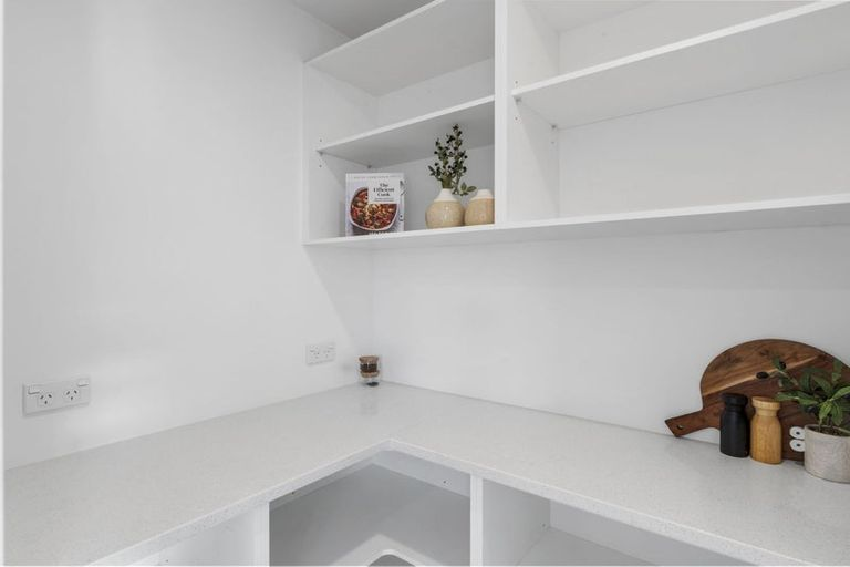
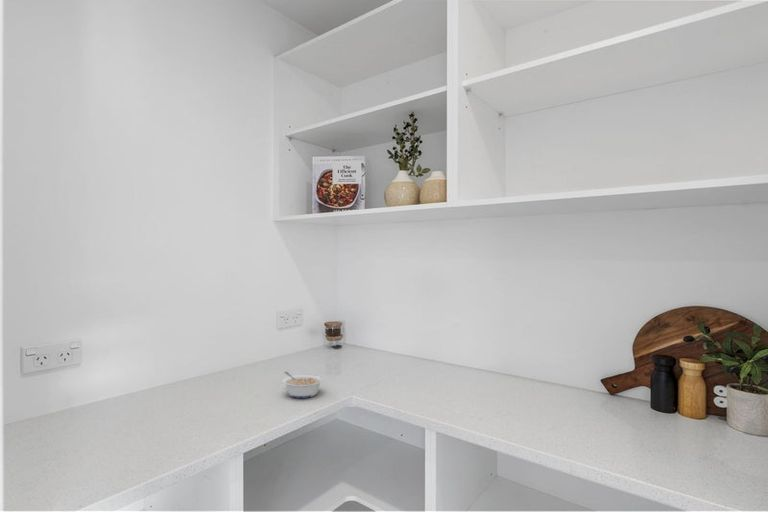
+ legume [281,371,324,399]
